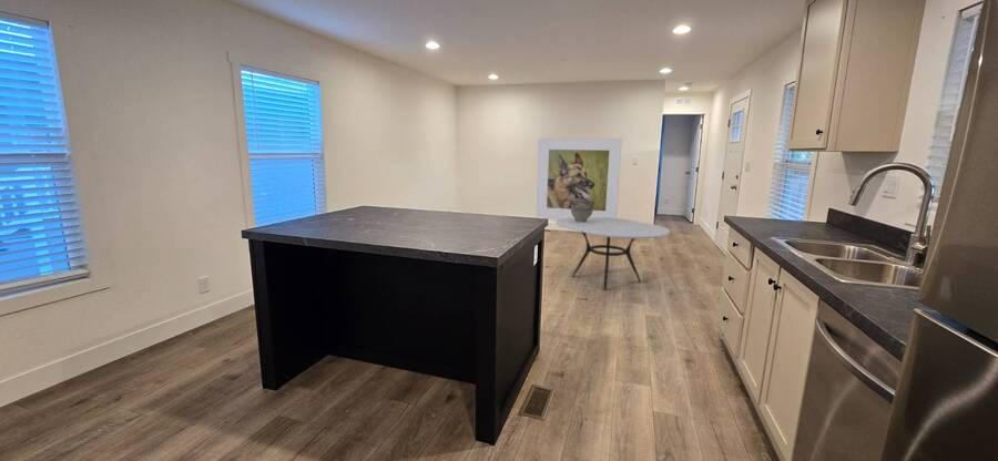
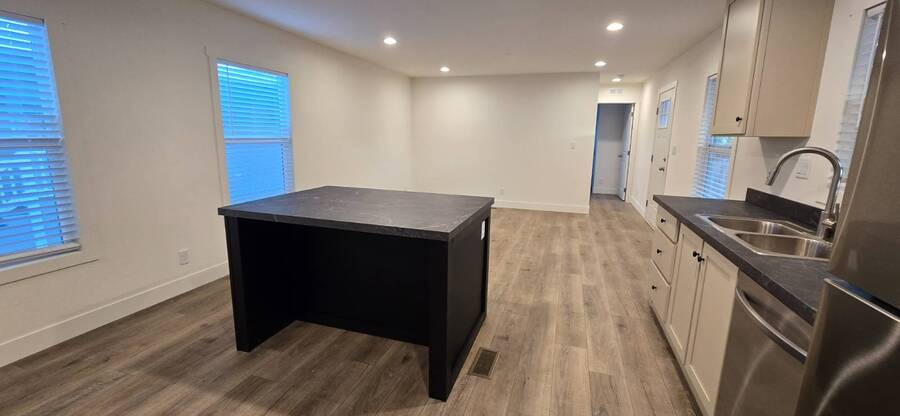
- ceramic jug [571,197,595,223]
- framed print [534,137,623,219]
- dining table [554,216,671,291]
